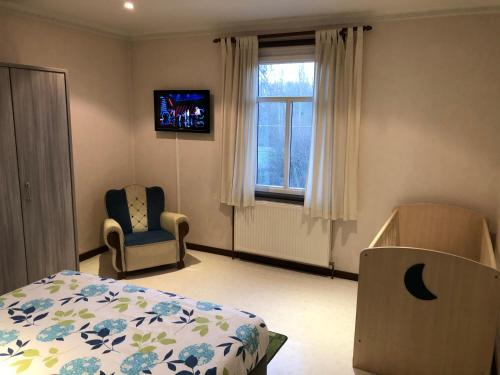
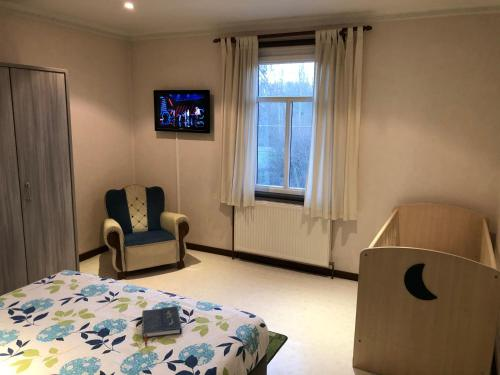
+ book [141,305,183,347]
